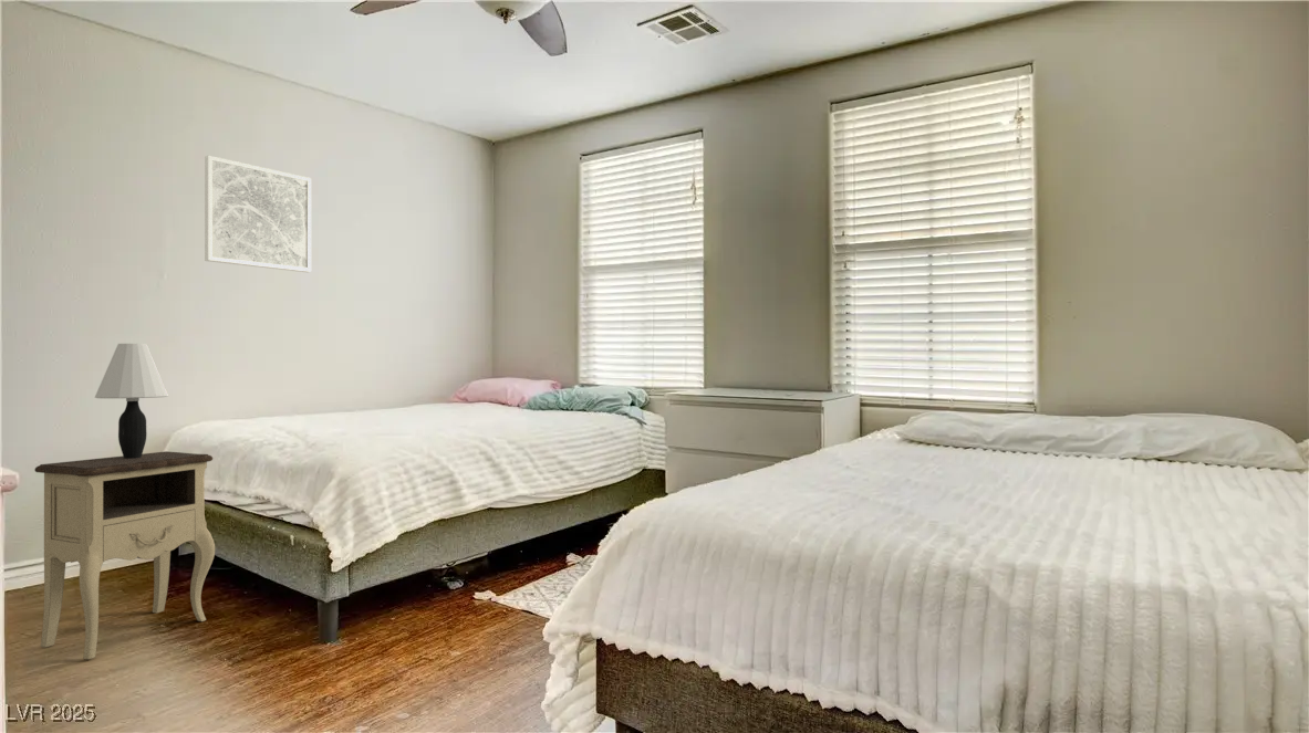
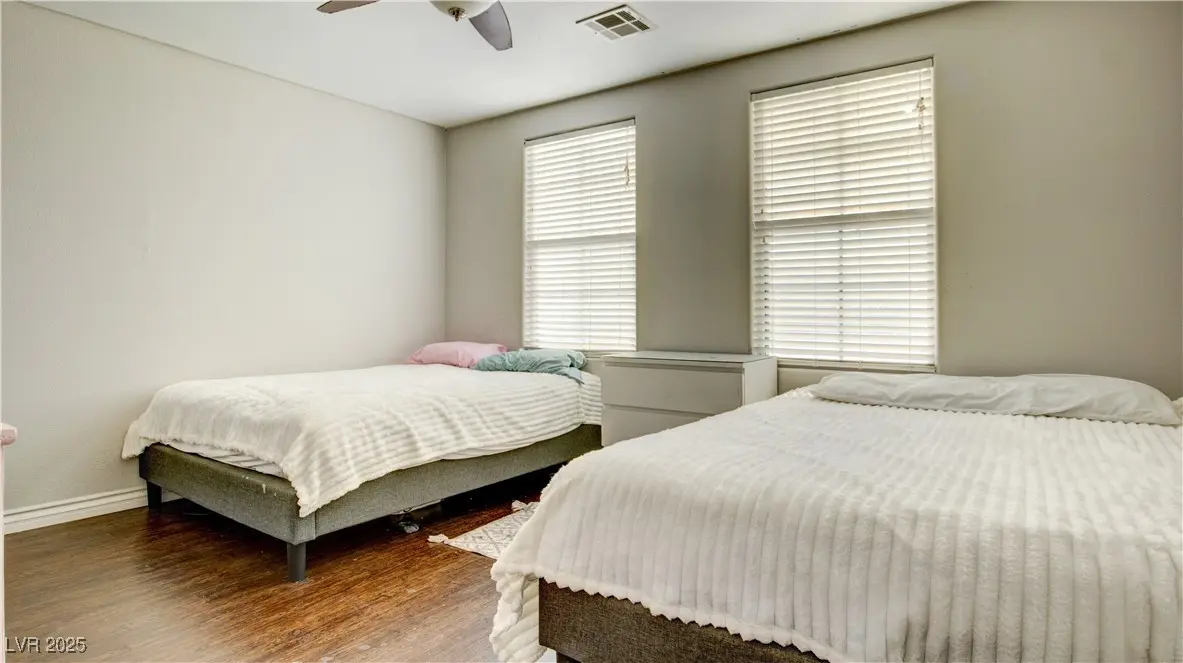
- table lamp [94,343,169,459]
- wall art [204,155,312,273]
- nightstand [33,450,216,660]
